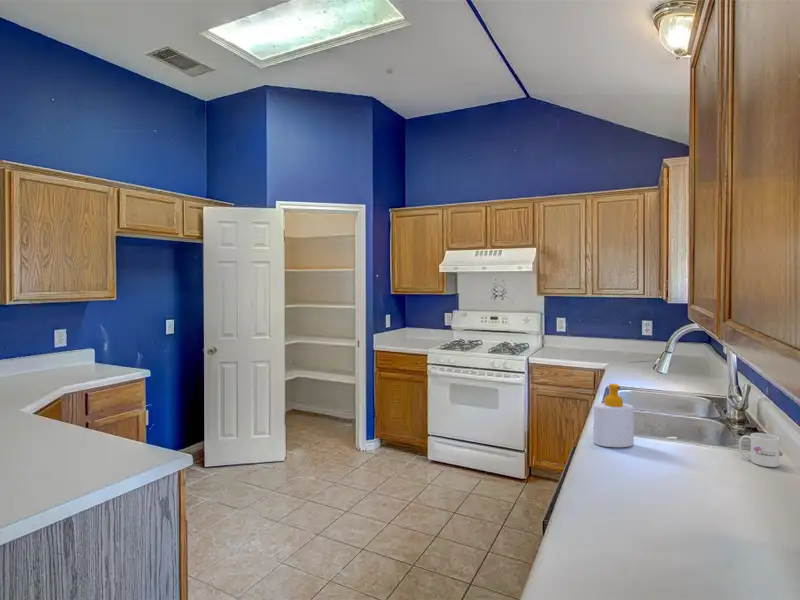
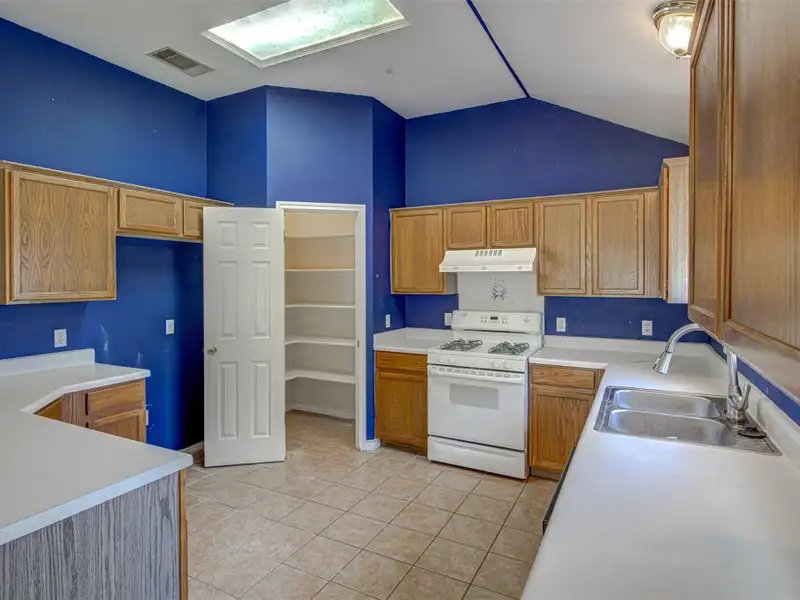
- mug [738,432,780,468]
- soap bottle [593,383,635,448]
